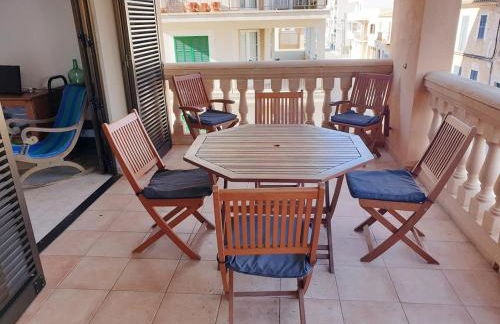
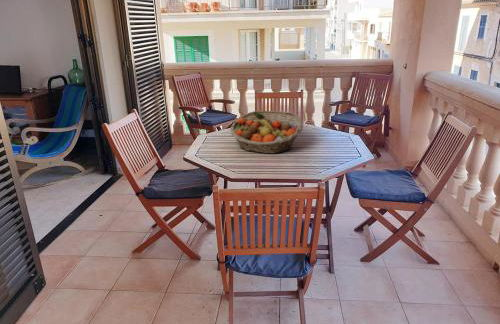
+ fruit basket [229,110,304,154]
